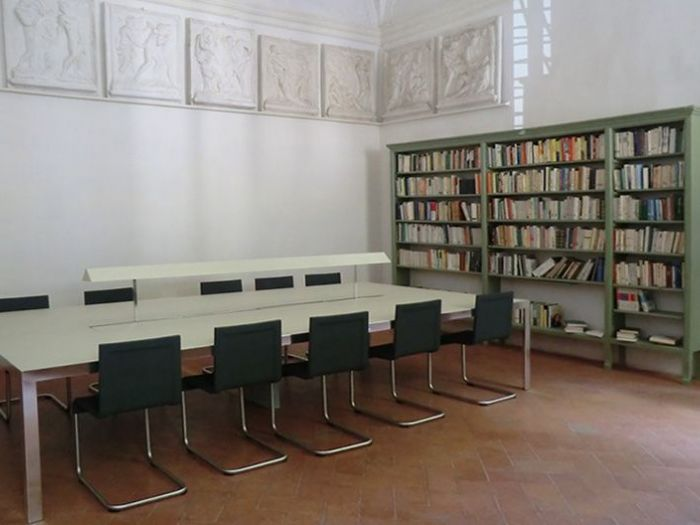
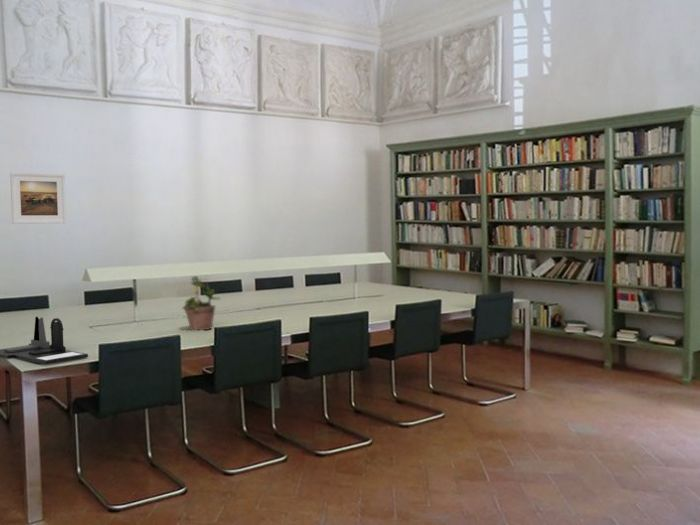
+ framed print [9,171,68,225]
+ potted plant [181,275,222,331]
+ desk organizer [0,316,89,365]
